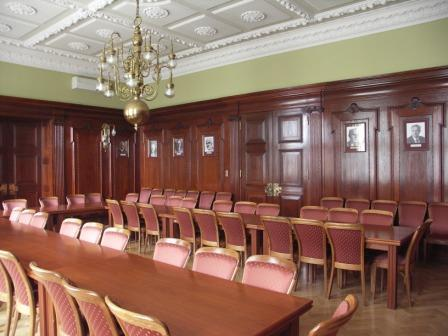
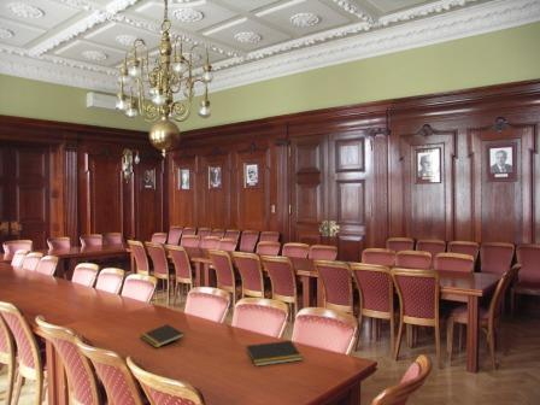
+ notepad [245,340,304,368]
+ notepad [140,323,186,348]
